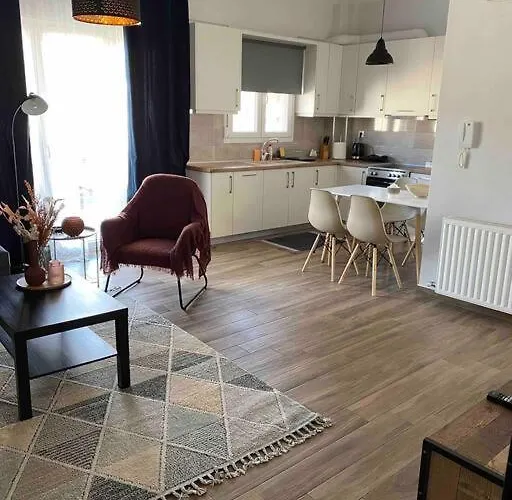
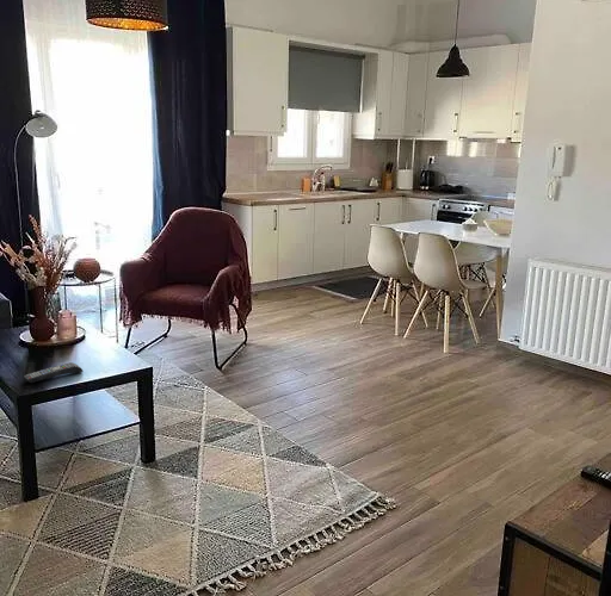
+ remote control [23,361,84,384]
